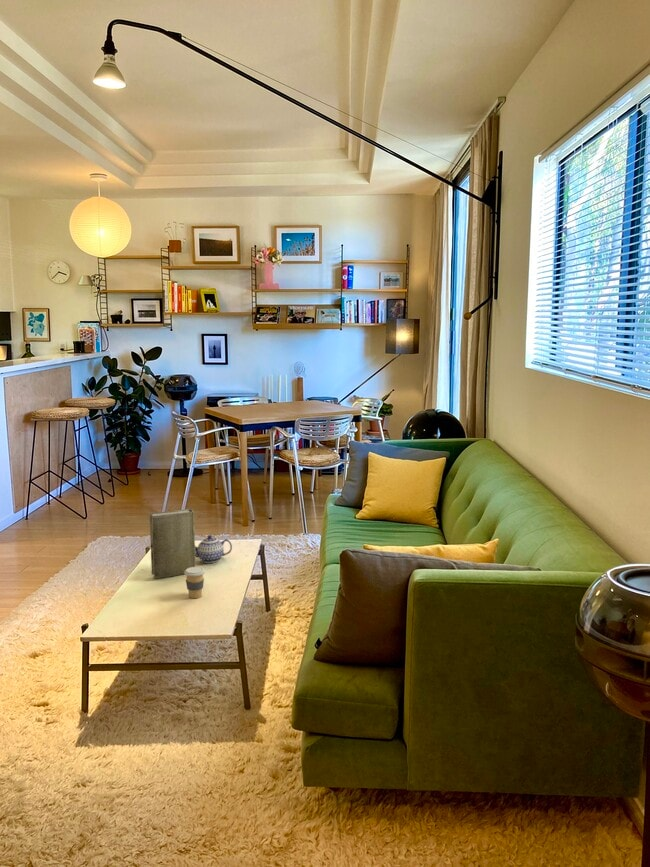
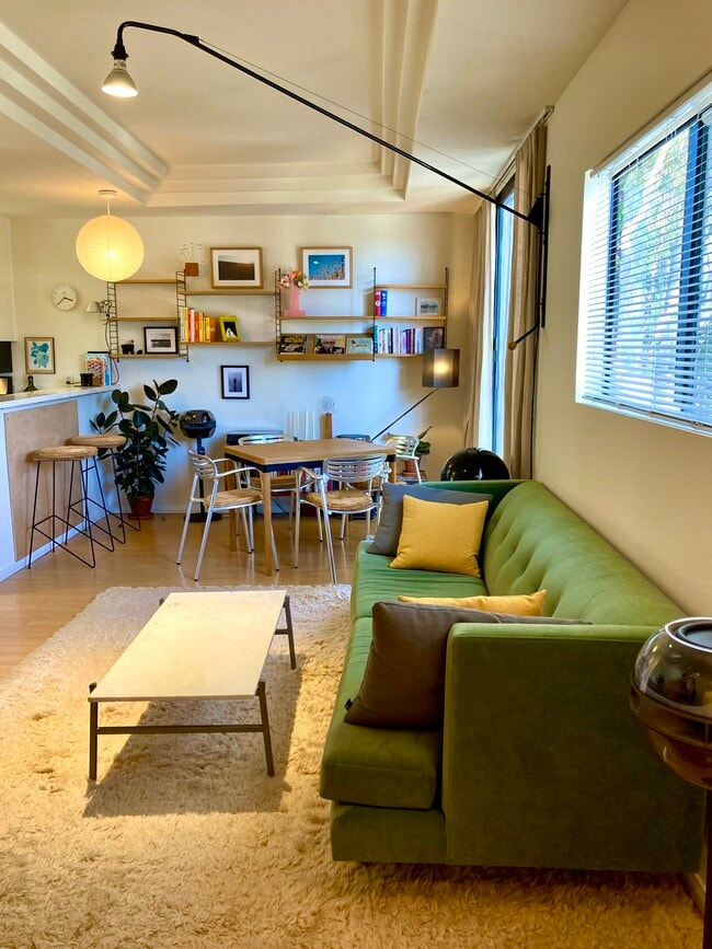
- book [149,508,196,580]
- teapot [195,534,233,564]
- coffee cup [184,566,206,599]
